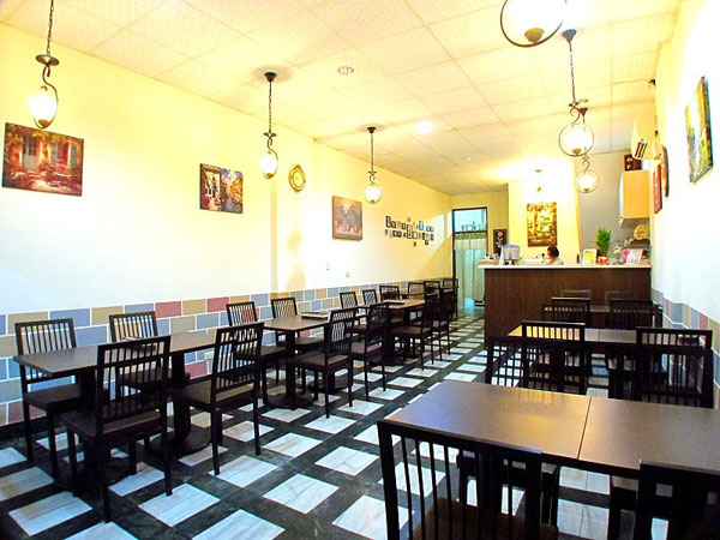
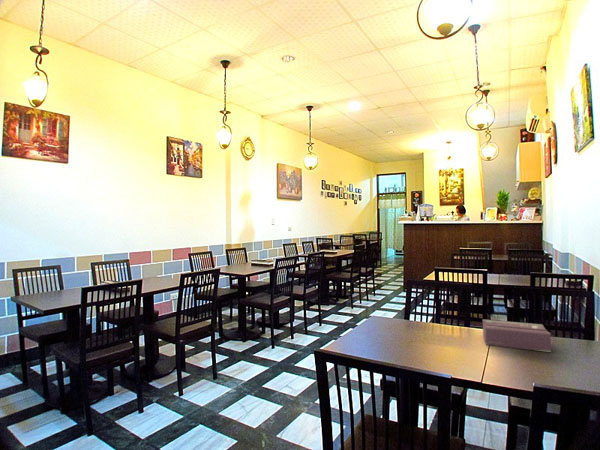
+ tissue box [482,319,552,353]
